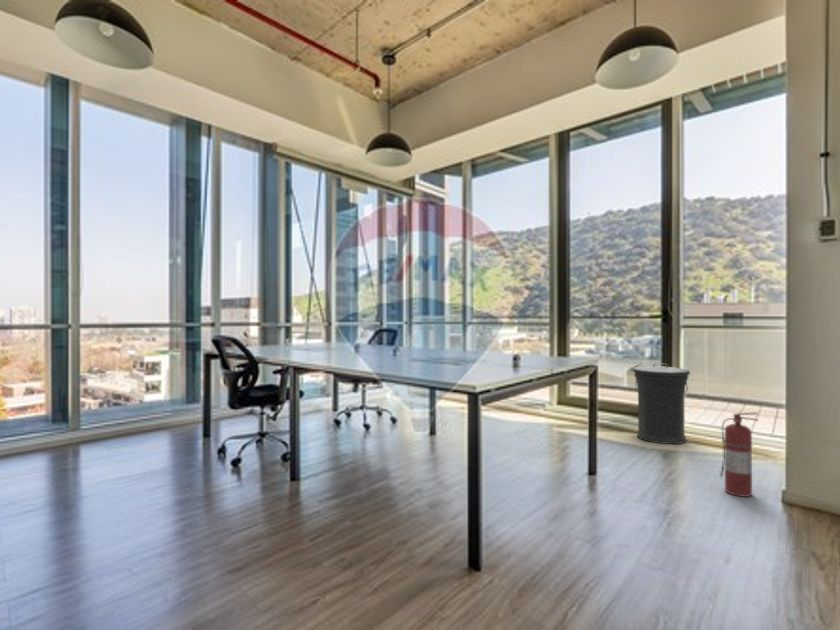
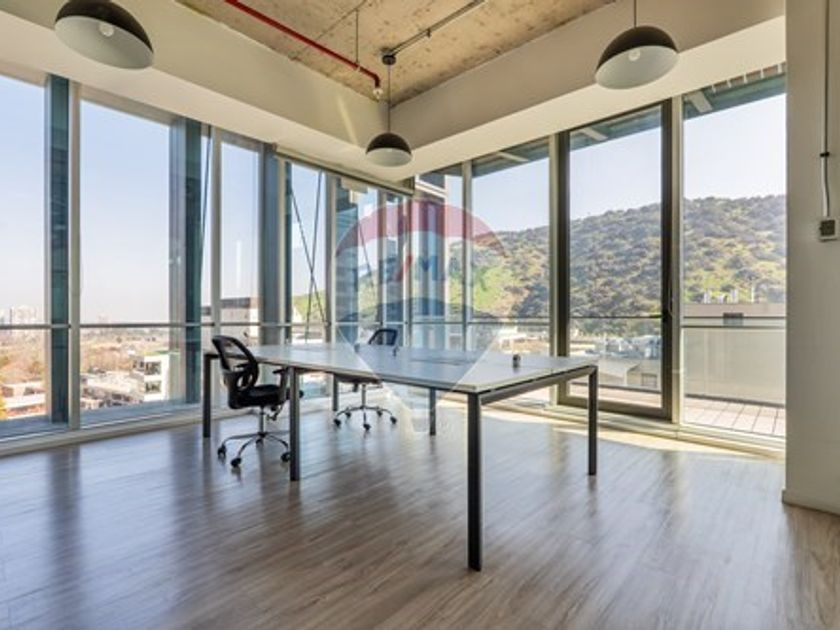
- fire extinguisher [719,411,760,498]
- trash can [632,362,691,445]
